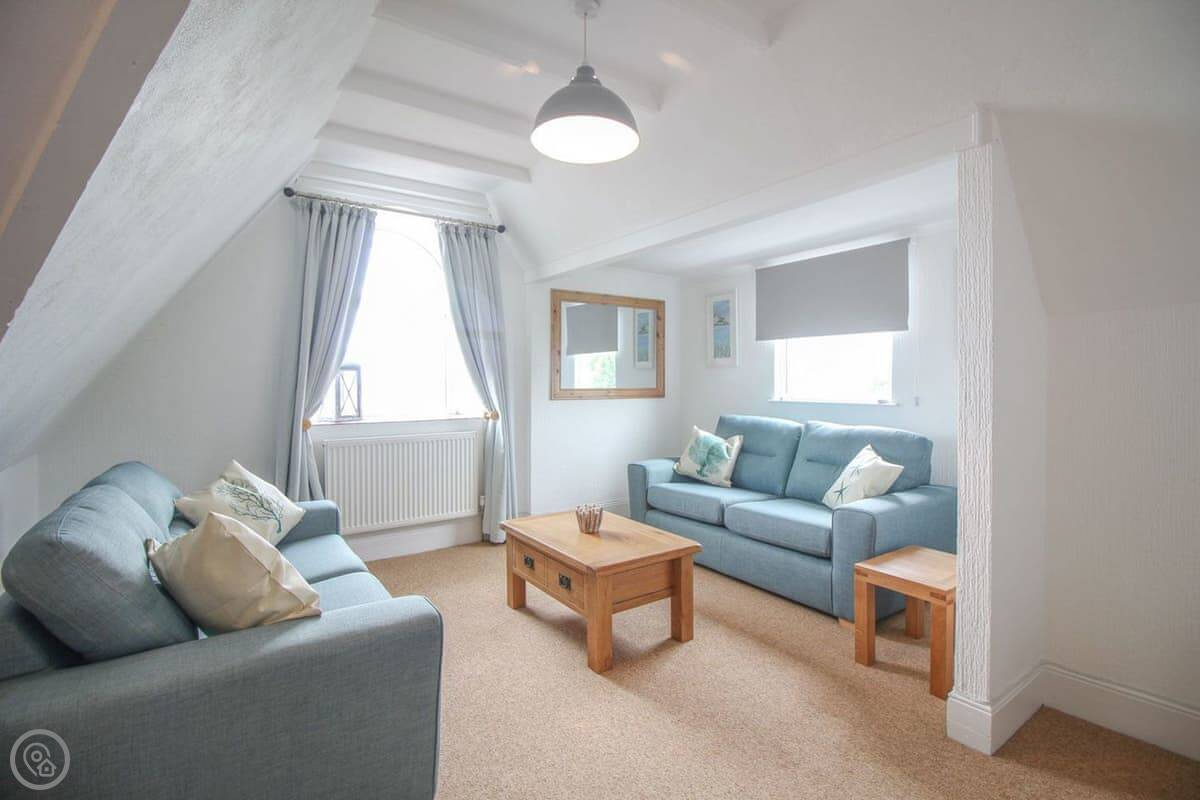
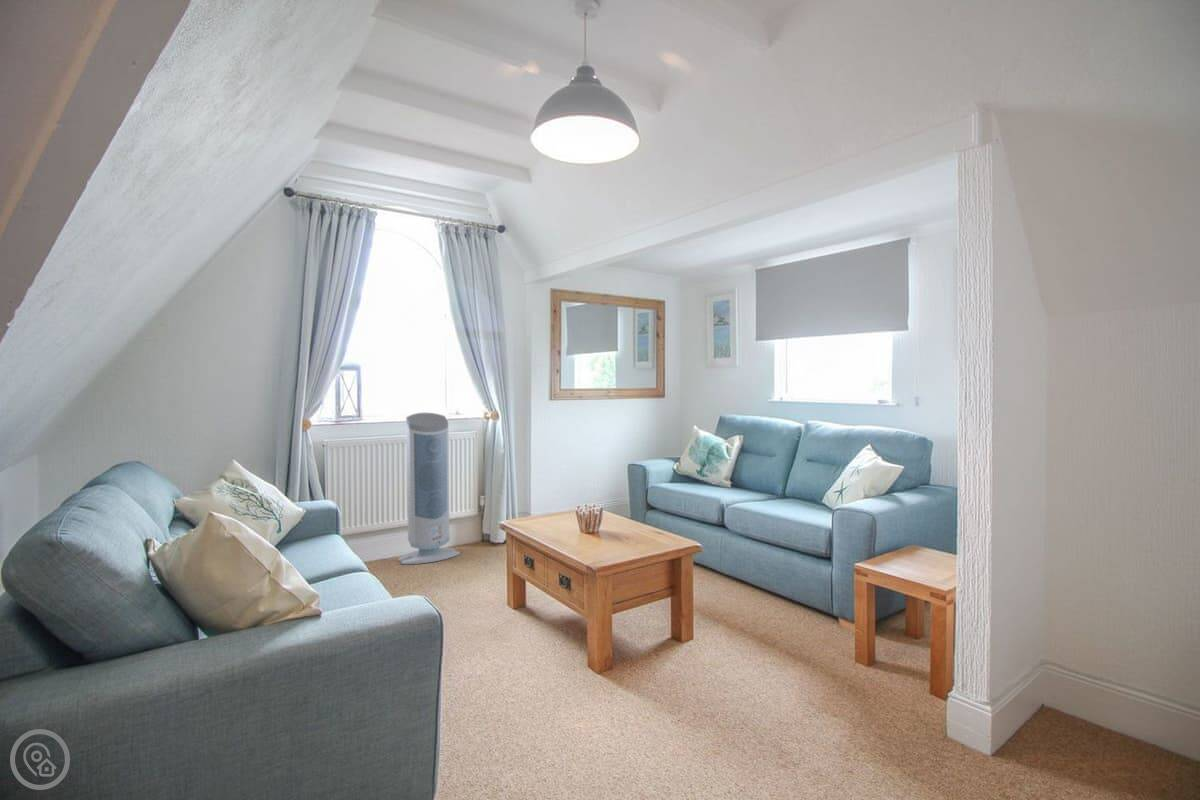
+ air purifier [397,412,461,565]
